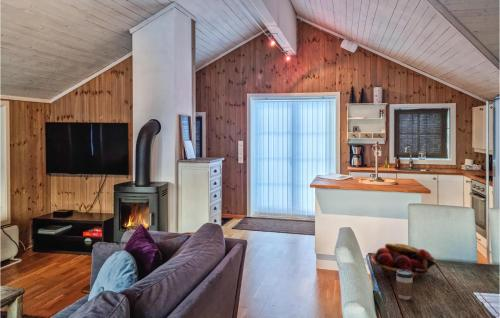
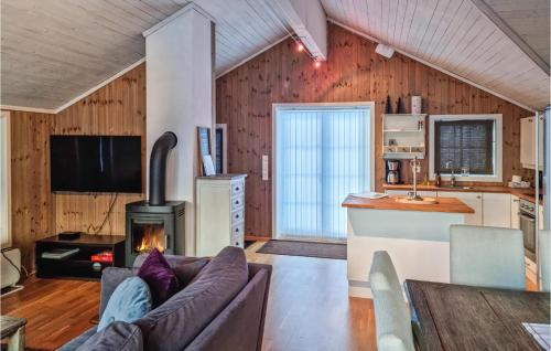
- fruit basket [370,242,438,280]
- coffee cup [395,270,414,301]
